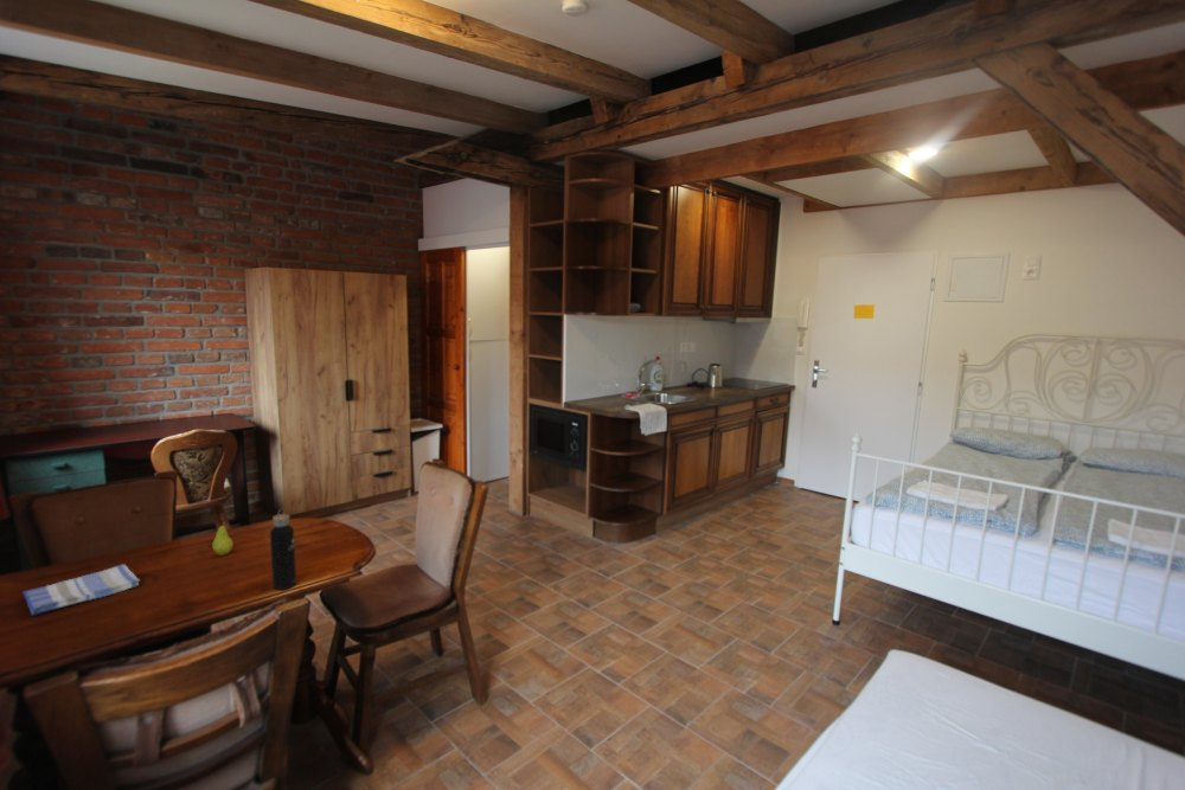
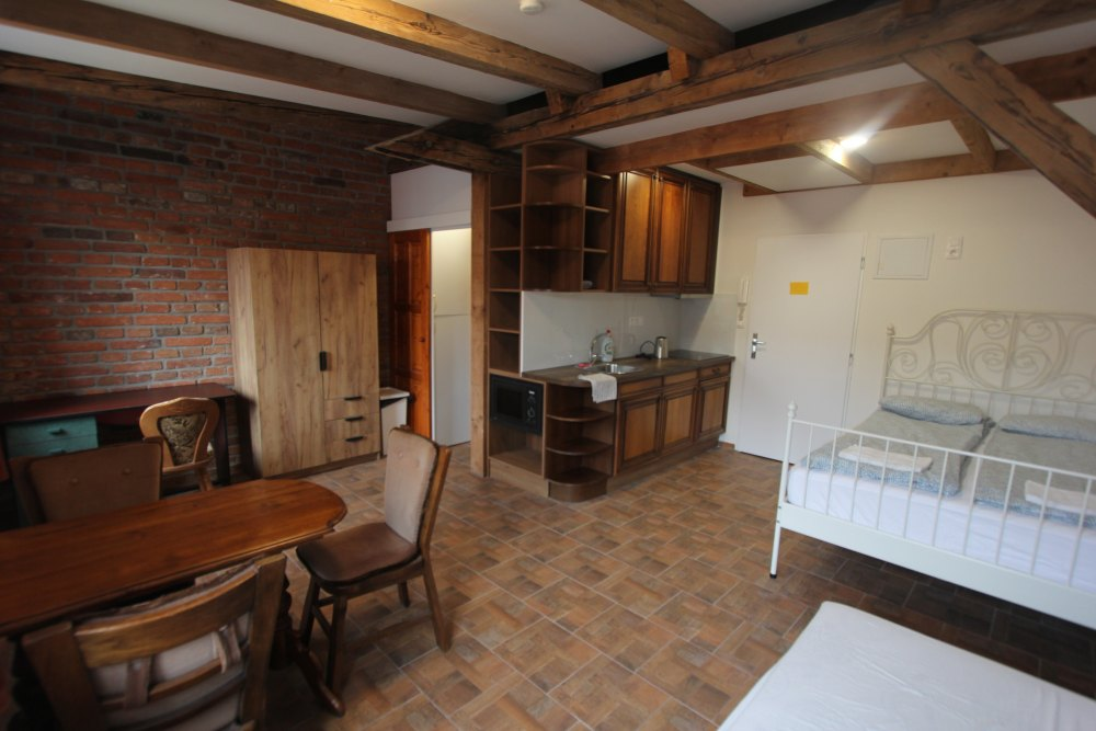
- fruit [211,520,233,557]
- dish towel [21,564,141,617]
- water bottle [269,507,297,591]
